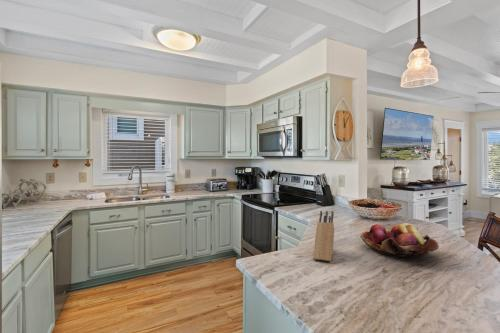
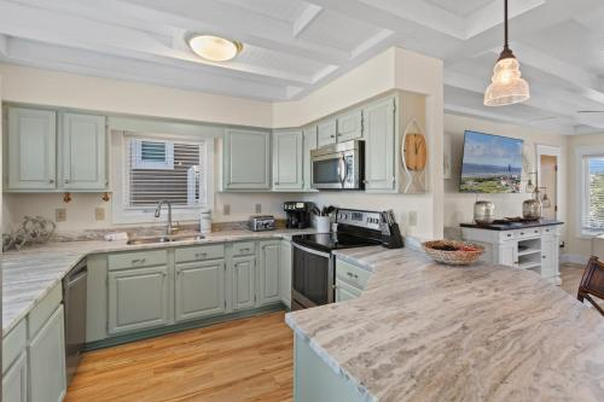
- knife block [312,210,335,262]
- fruit basket [359,222,440,258]
